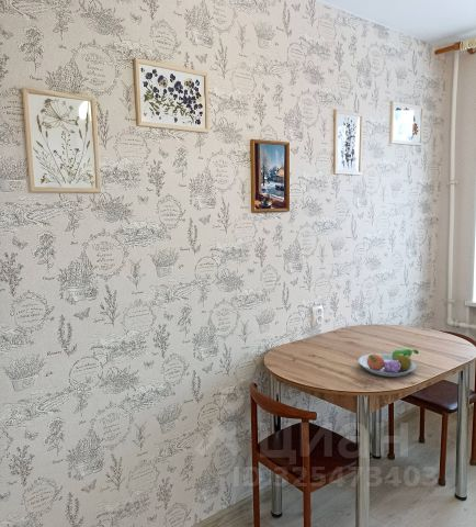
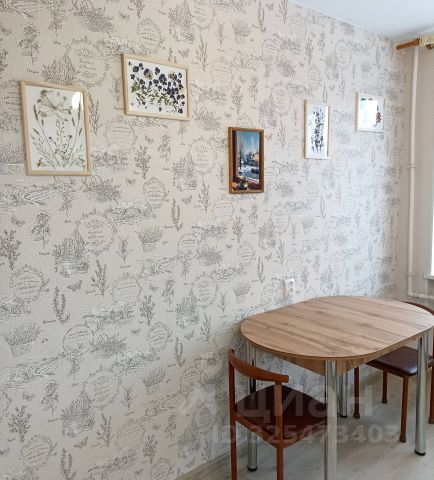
- fruit bowl [358,348,420,378]
